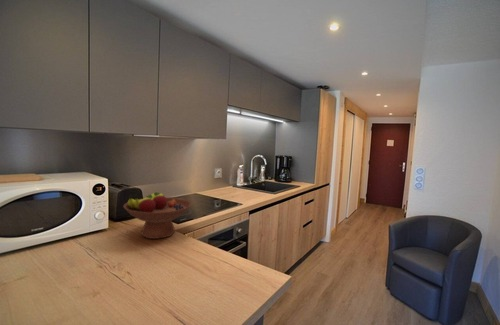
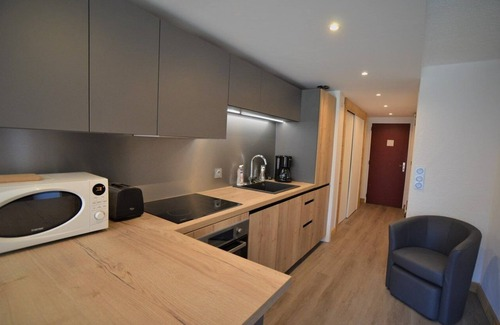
- fruit bowl [122,191,193,240]
